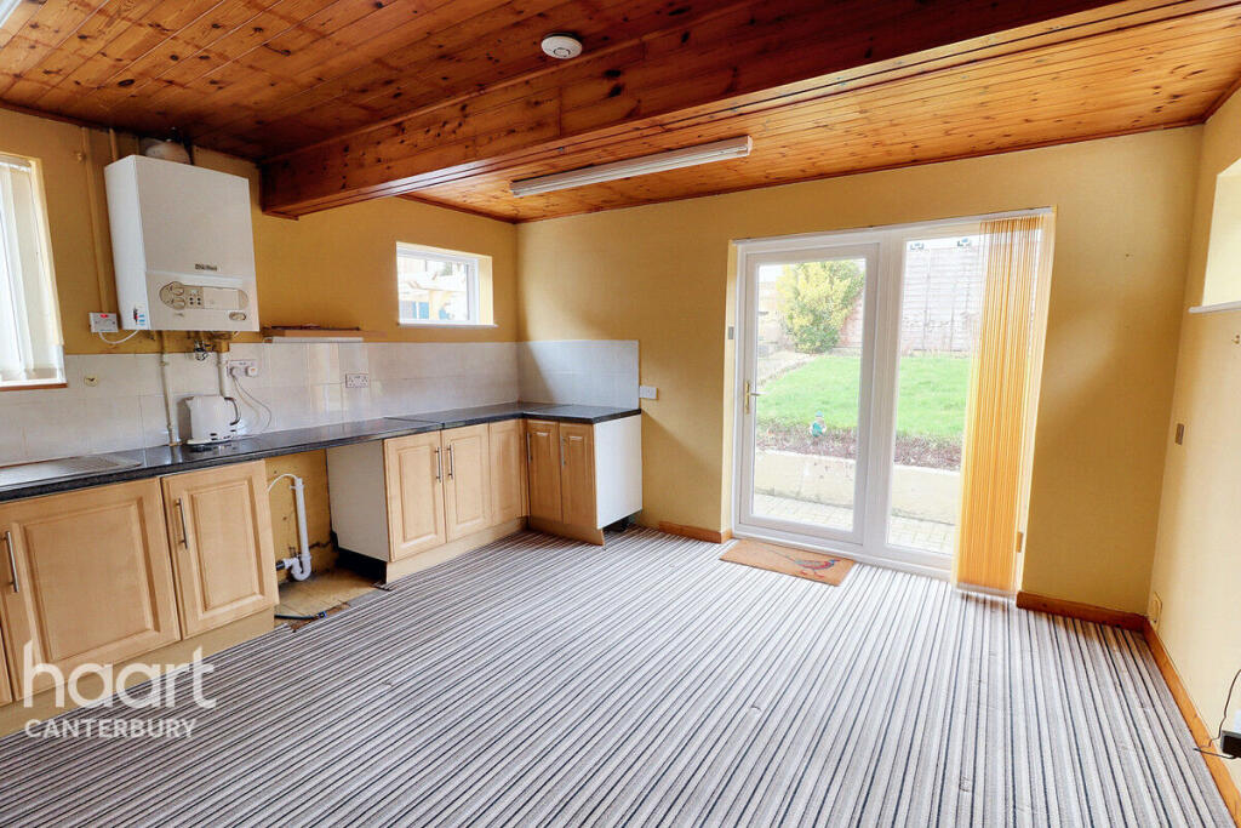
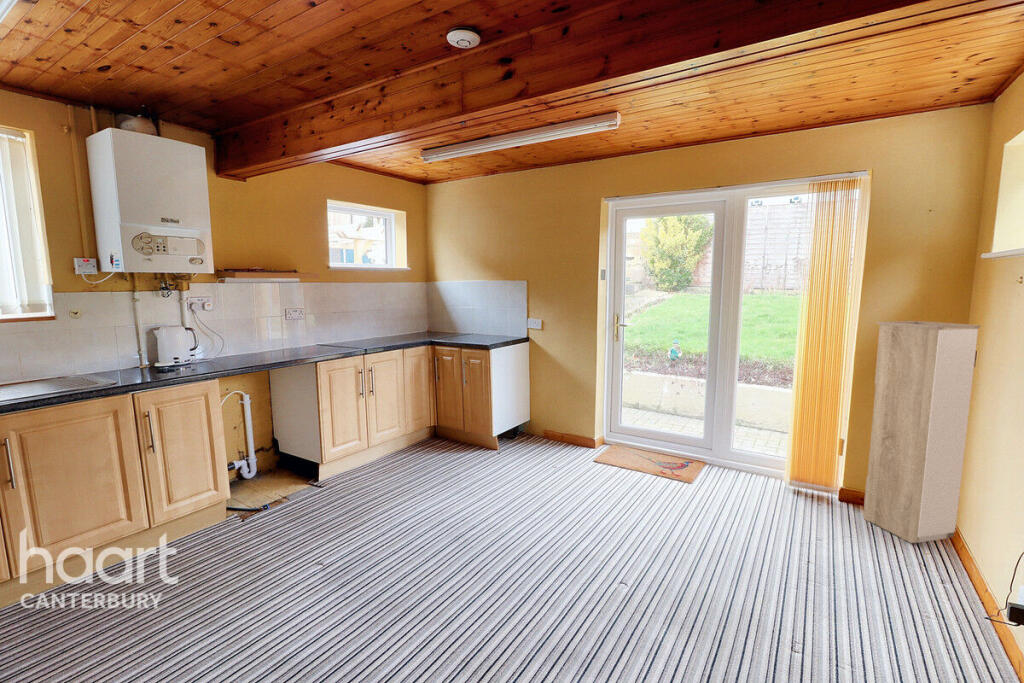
+ storage cabinet [862,320,982,544]
